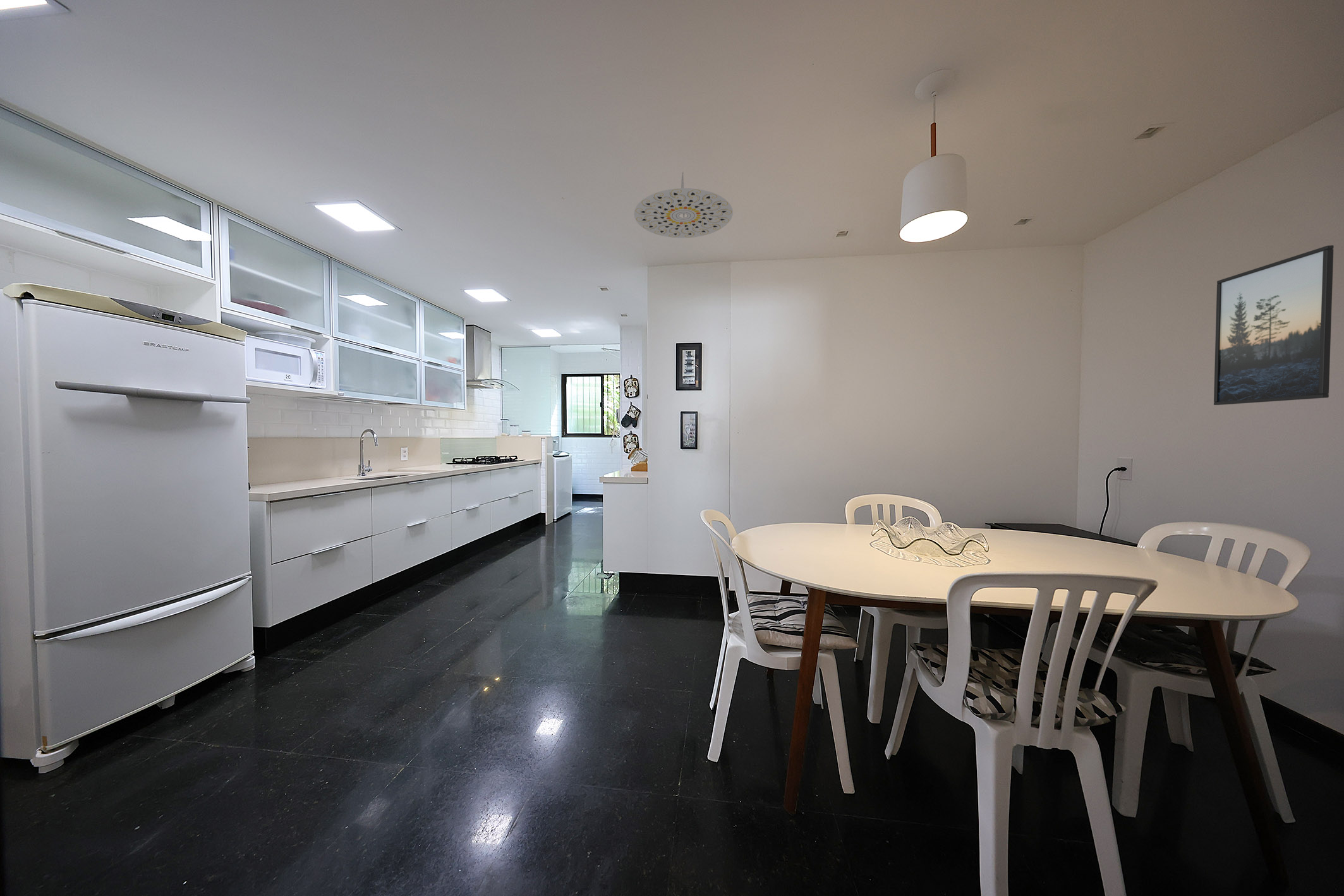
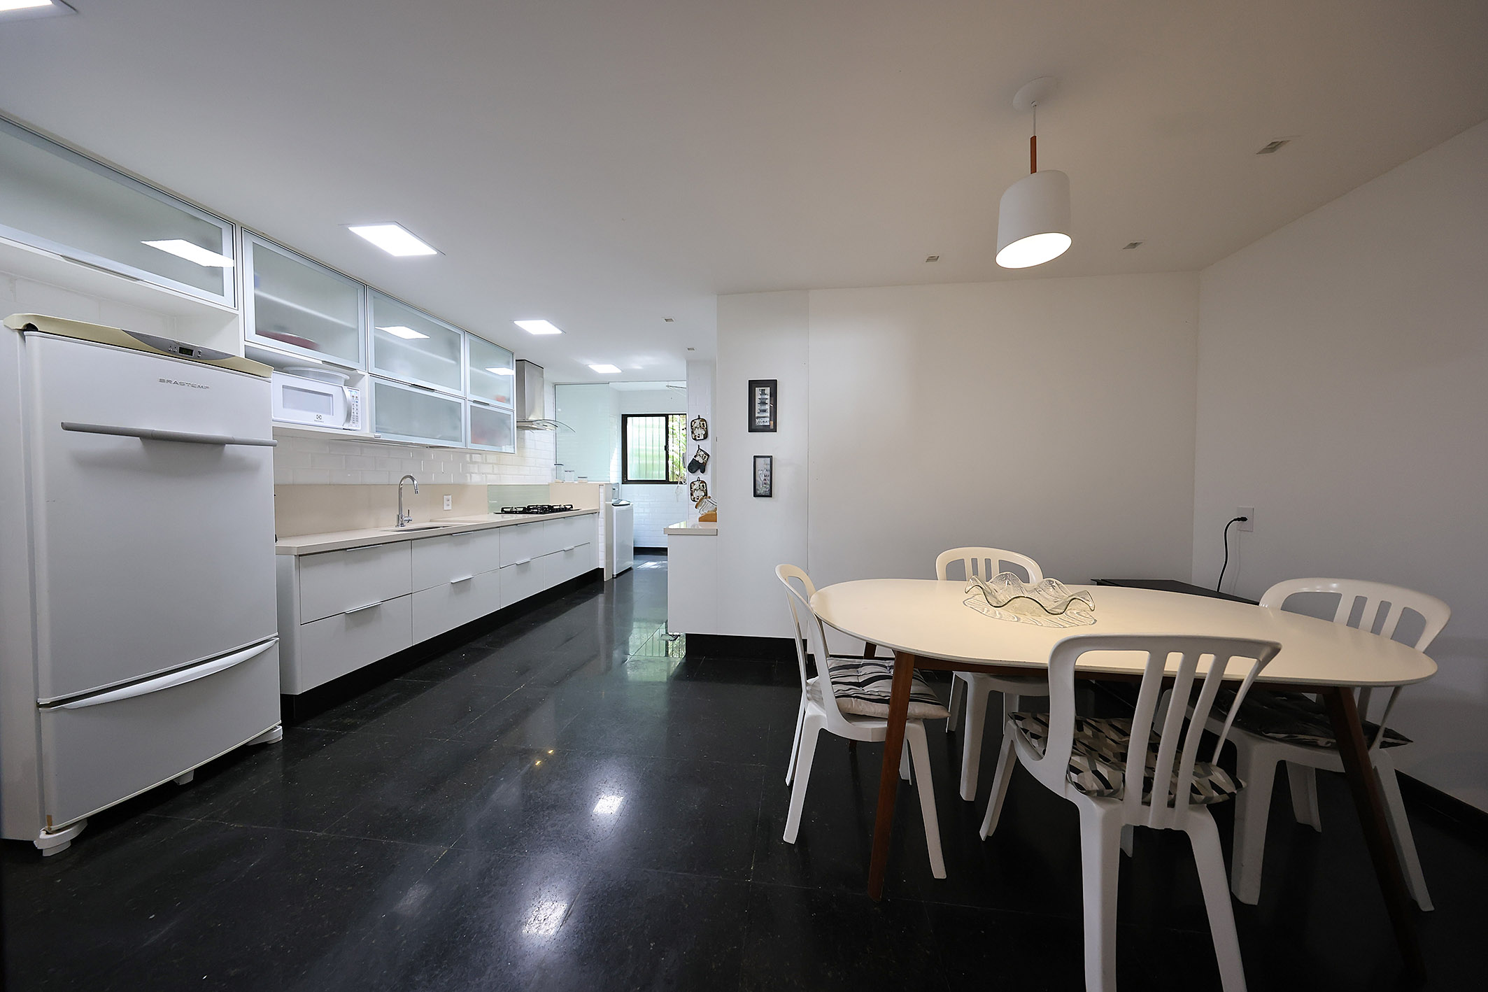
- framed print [1213,245,1335,406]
- ceiling light [633,172,734,239]
